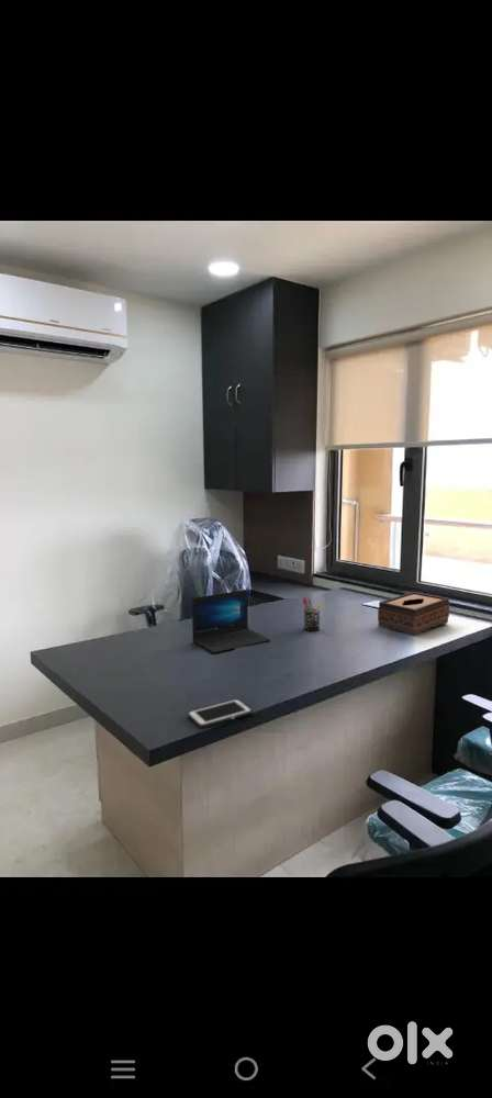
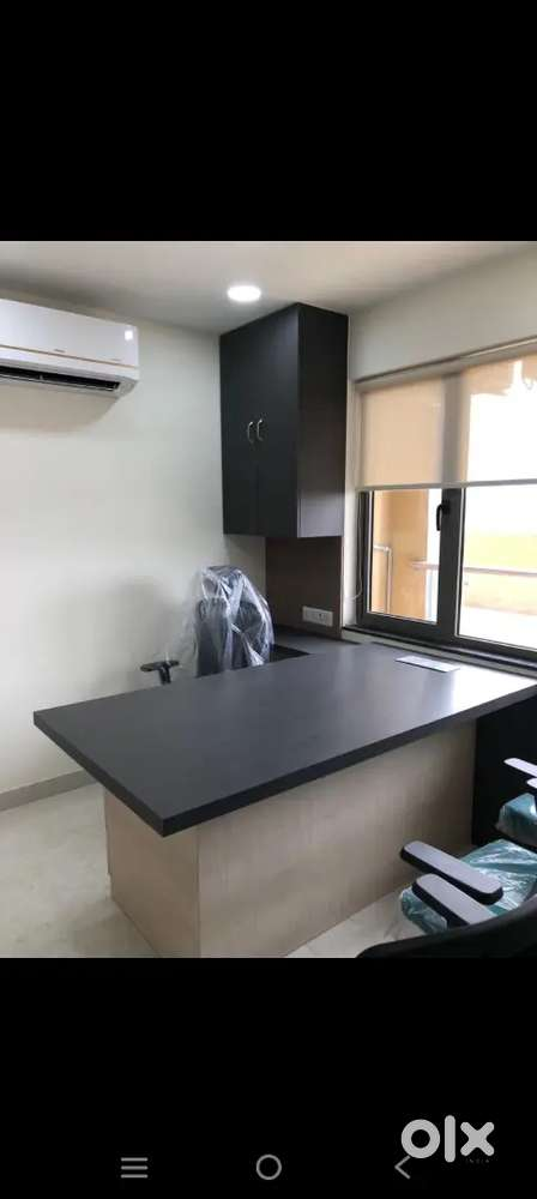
- tissue box [377,591,450,637]
- laptop [191,589,271,654]
- cell phone [187,698,253,729]
- pen holder [302,595,324,632]
